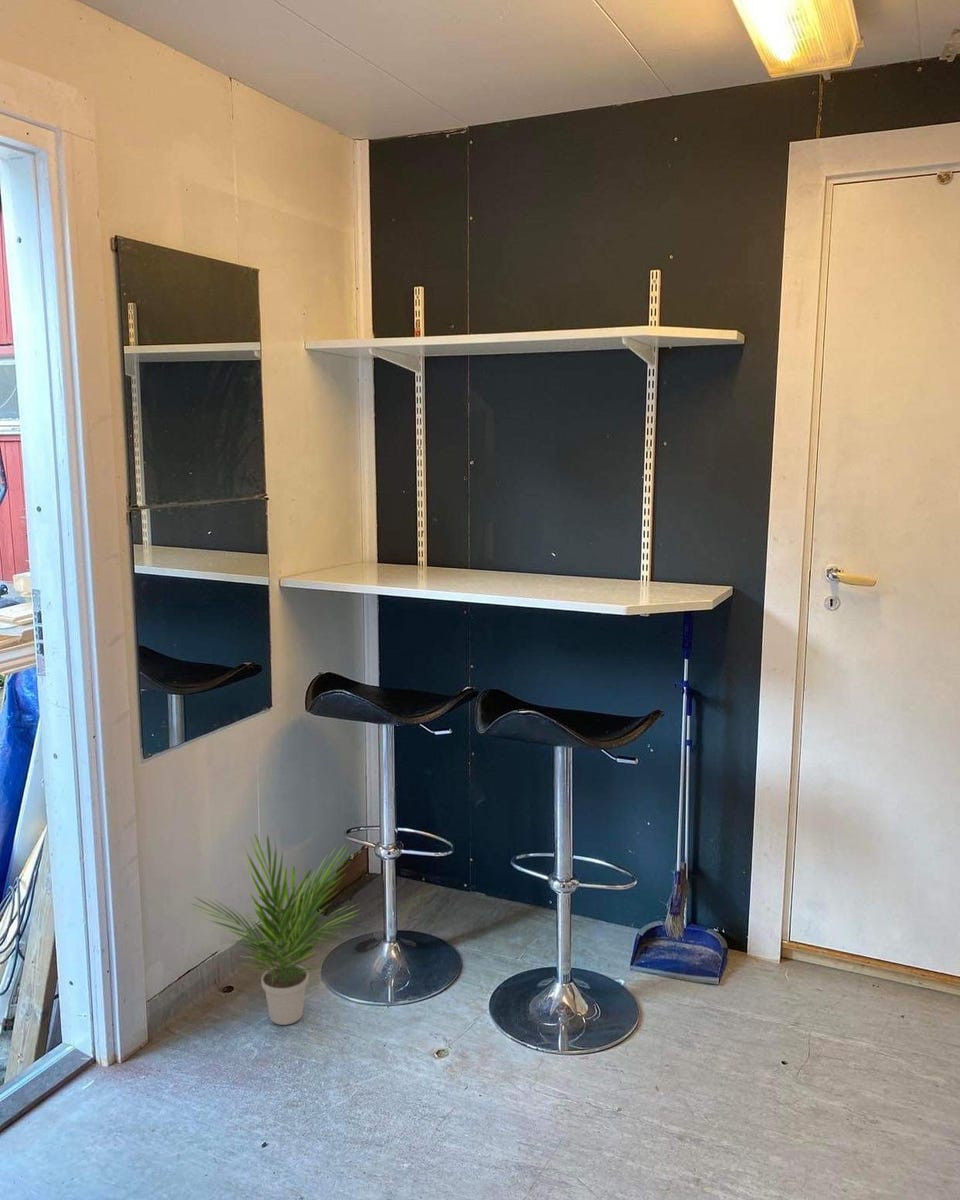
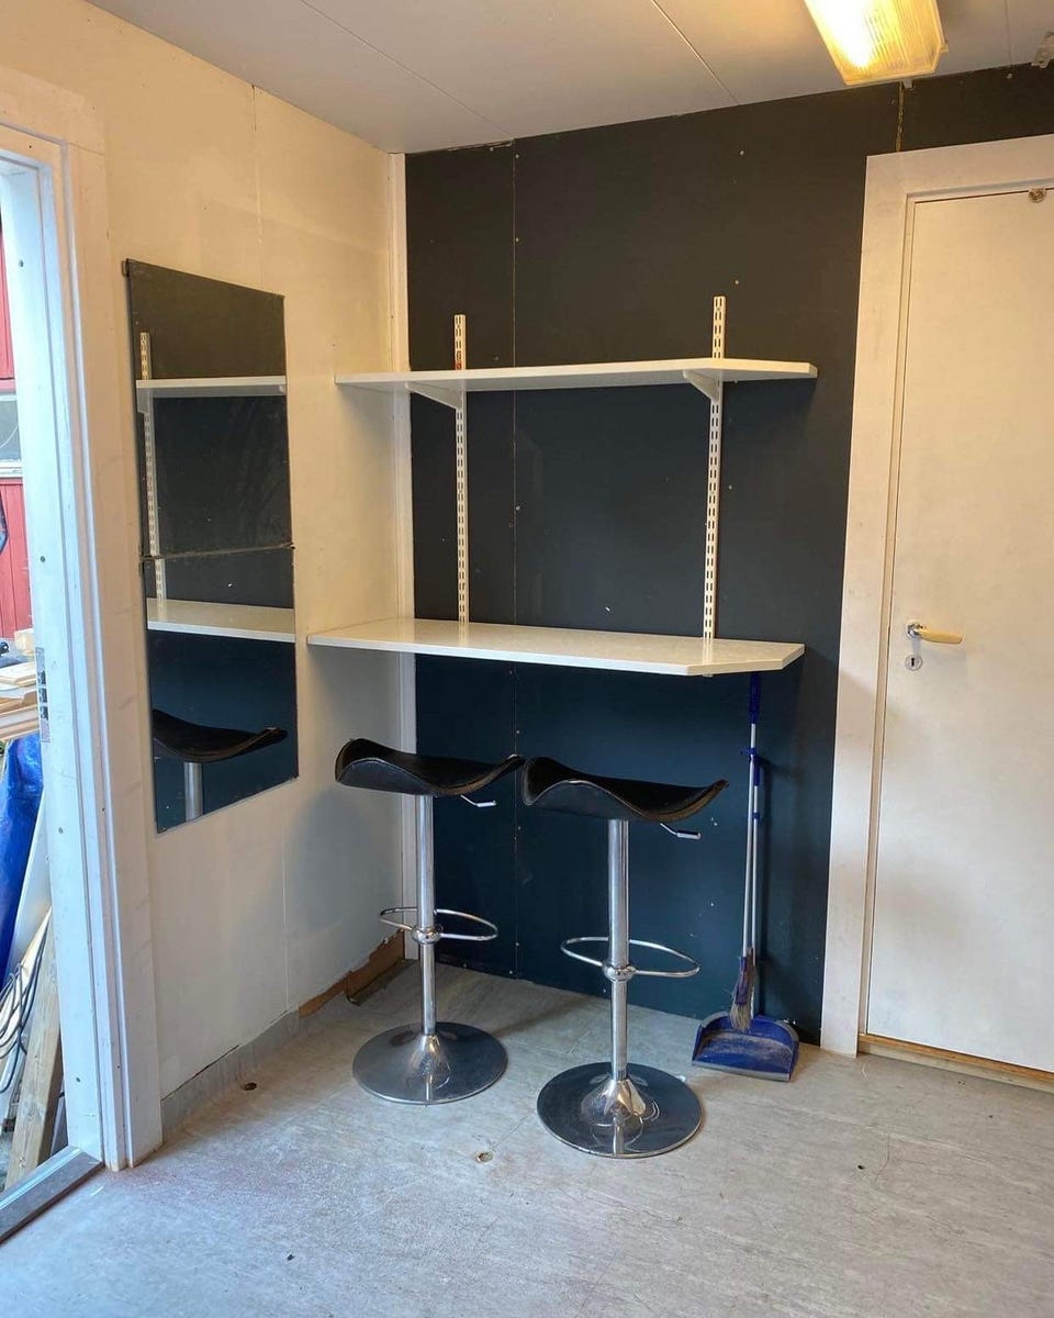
- potted plant [191,833,362,1026]
